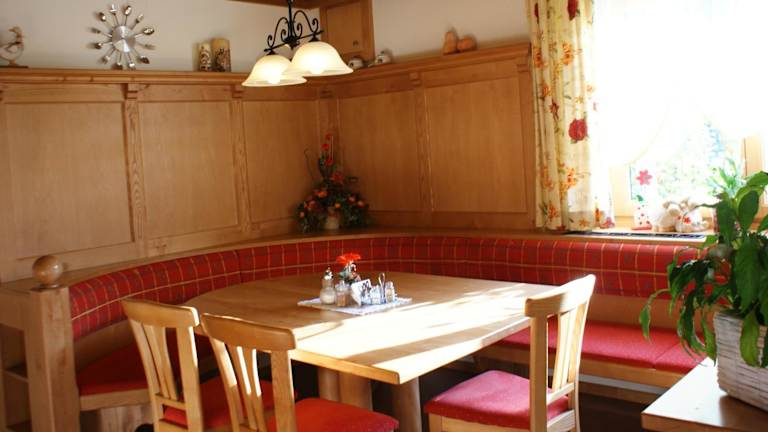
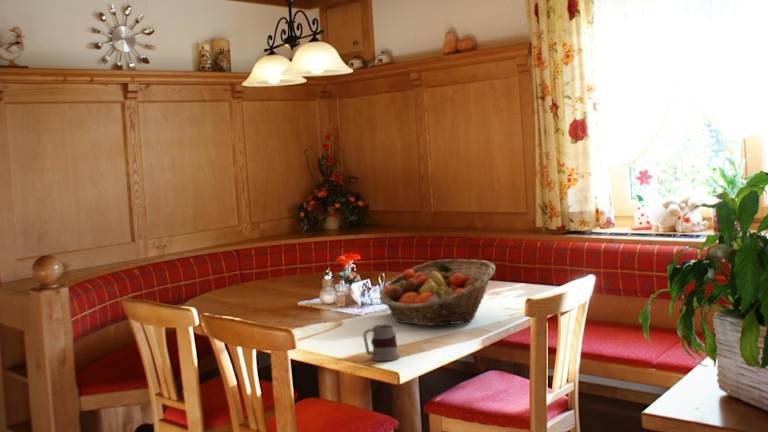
+ fruit basket [378,258,496,327]
+ mug [362,323,400,362]
